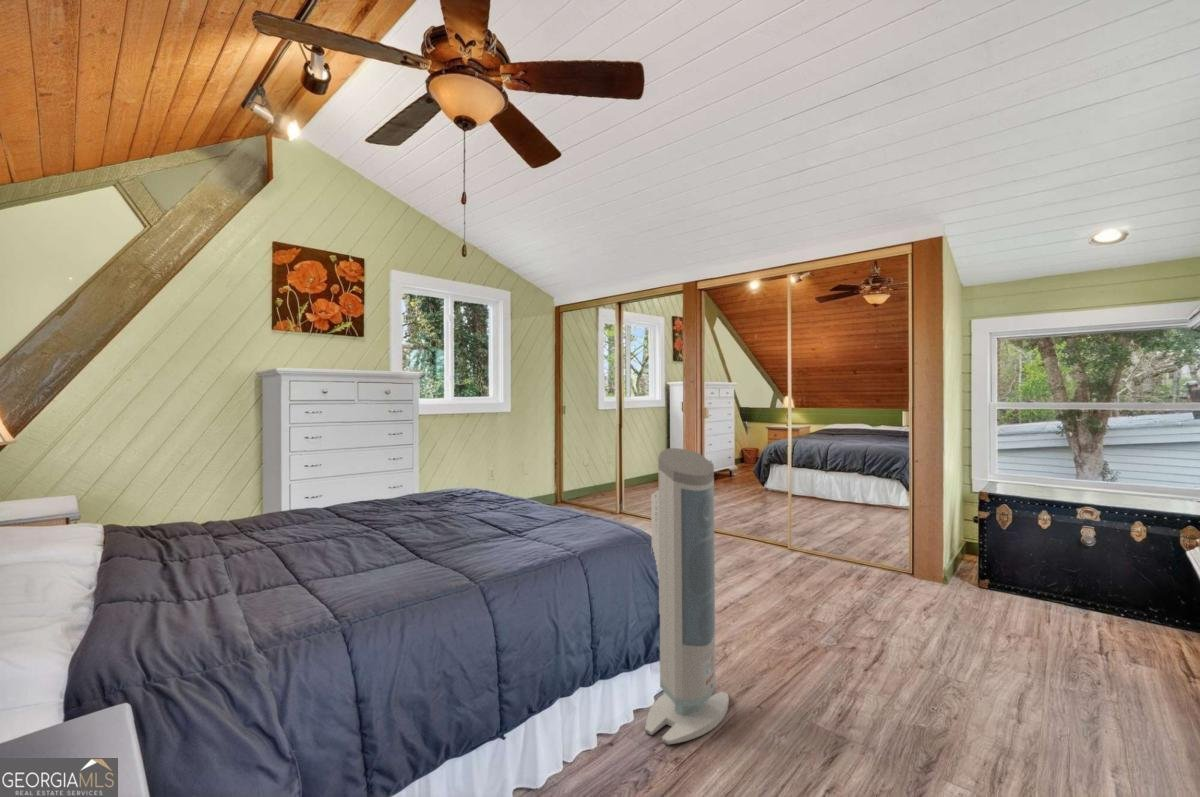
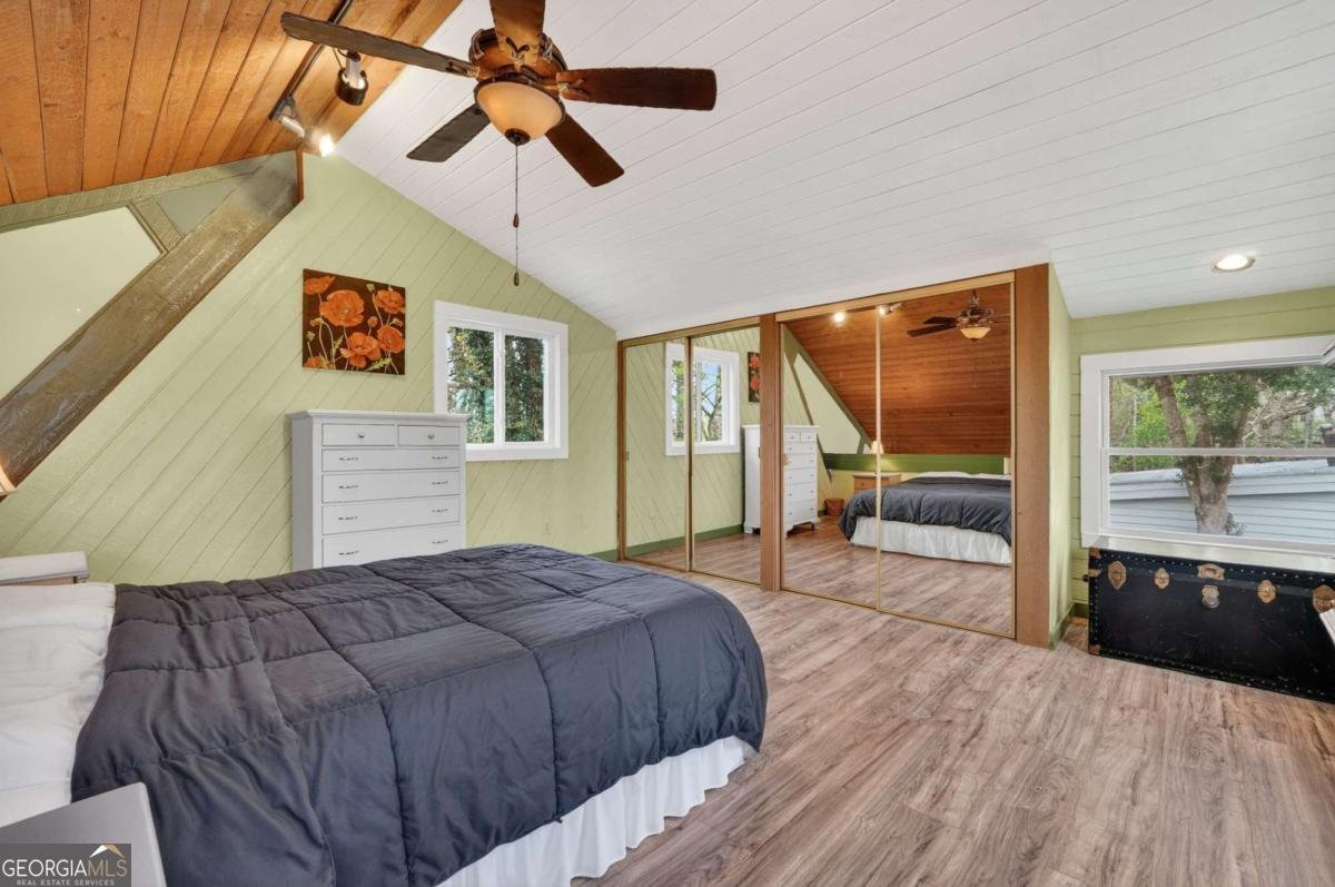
- air purifier [644,447,730,745]
